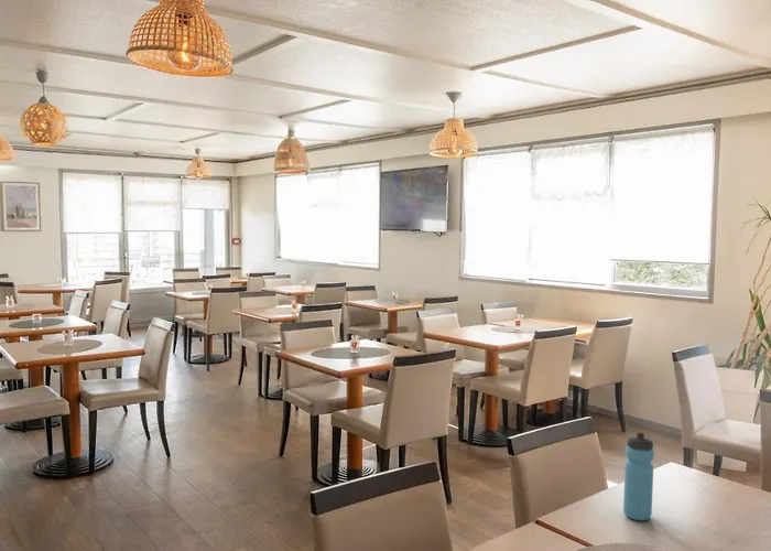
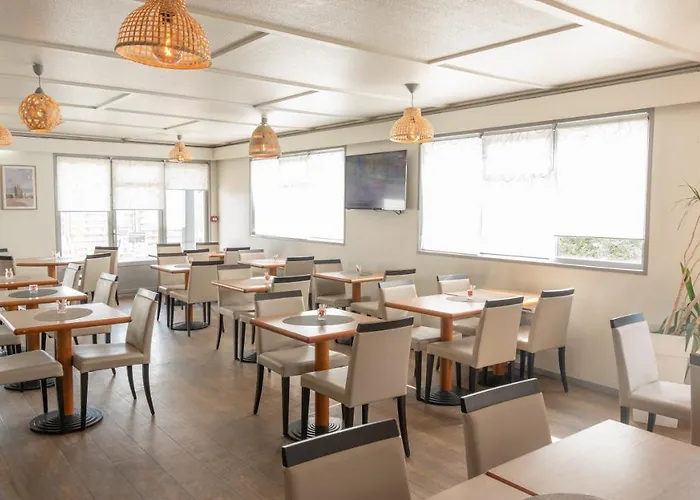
- water bottle [622,431,655,521]
